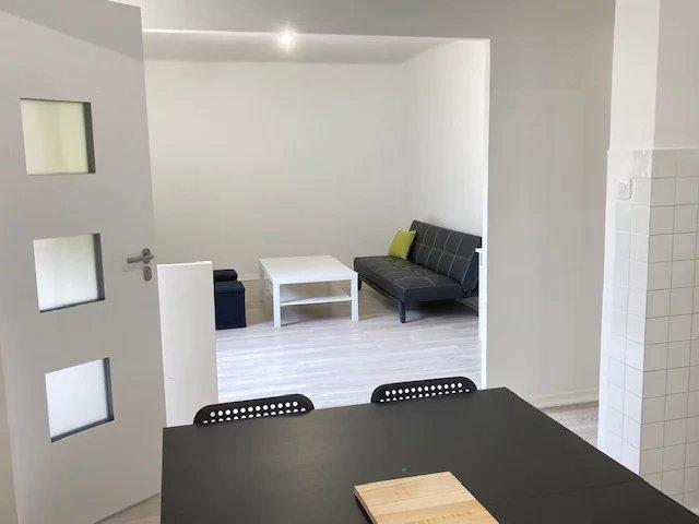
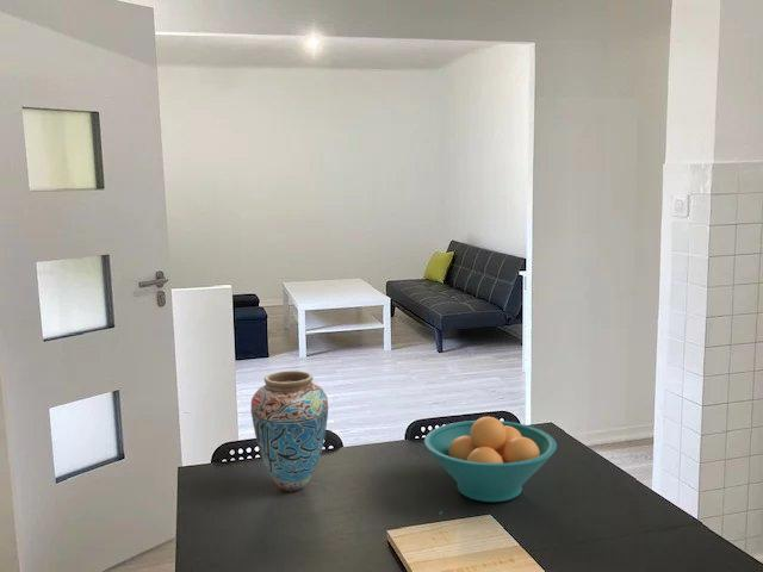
+ vase [250,369,329,492]
+ fruit bowl [423,416,558,503]
